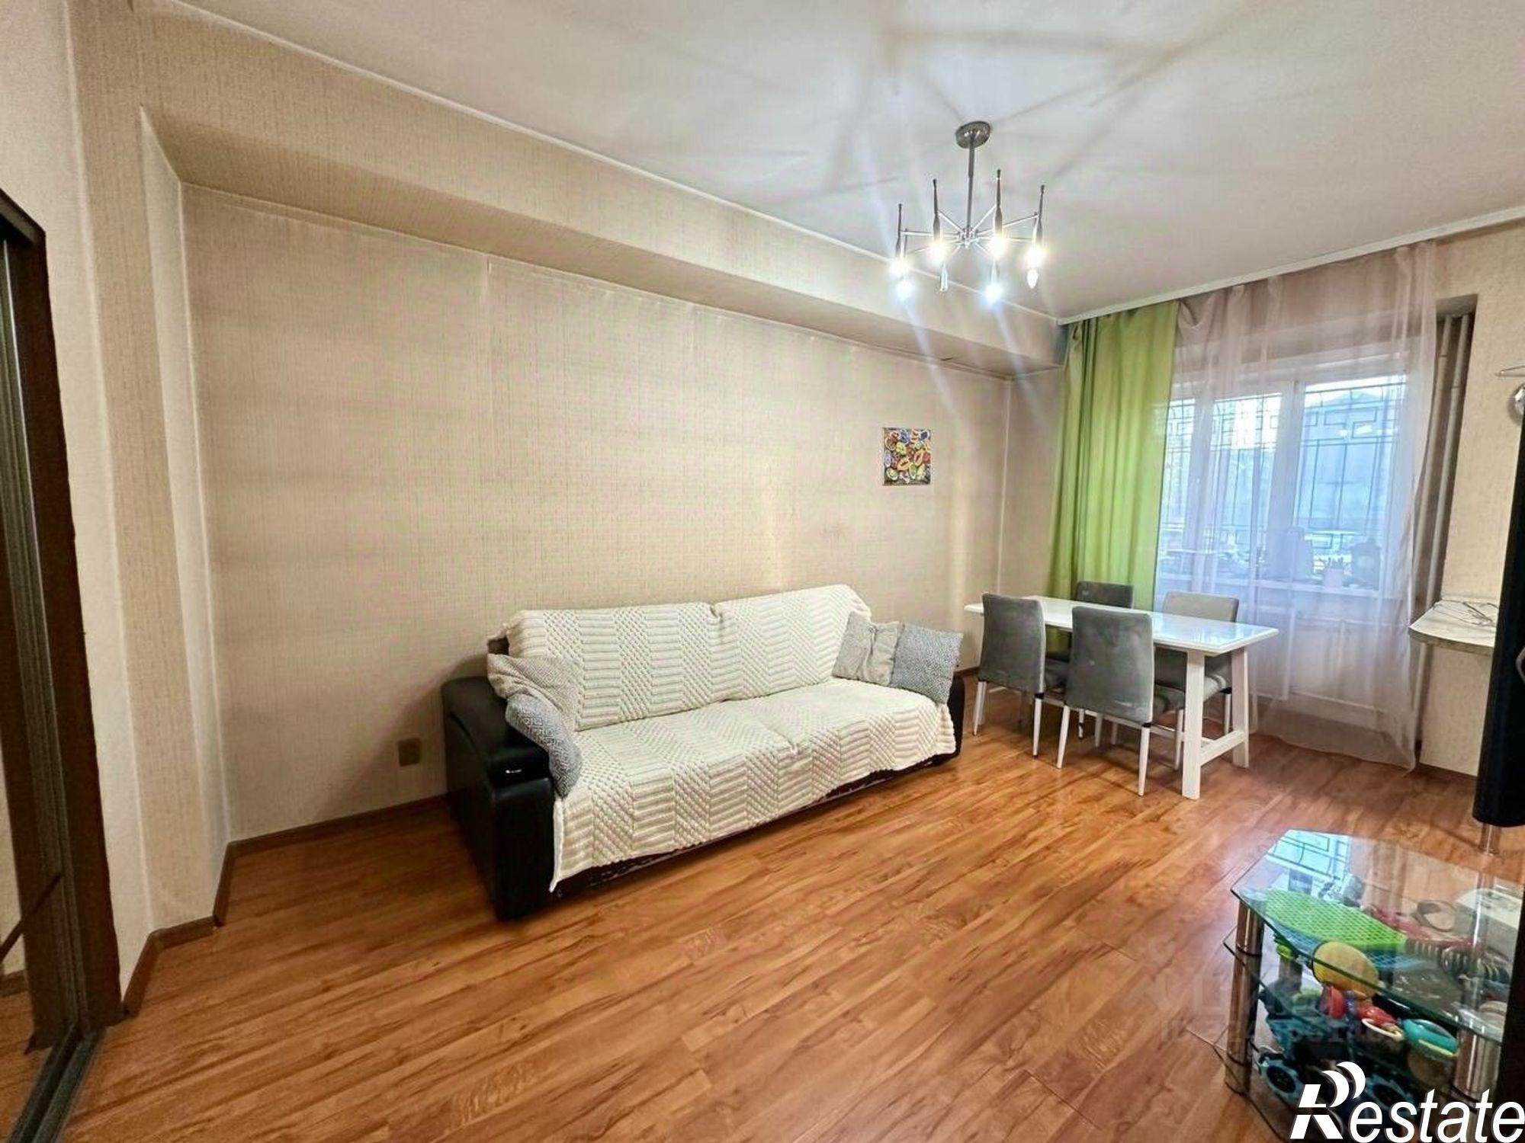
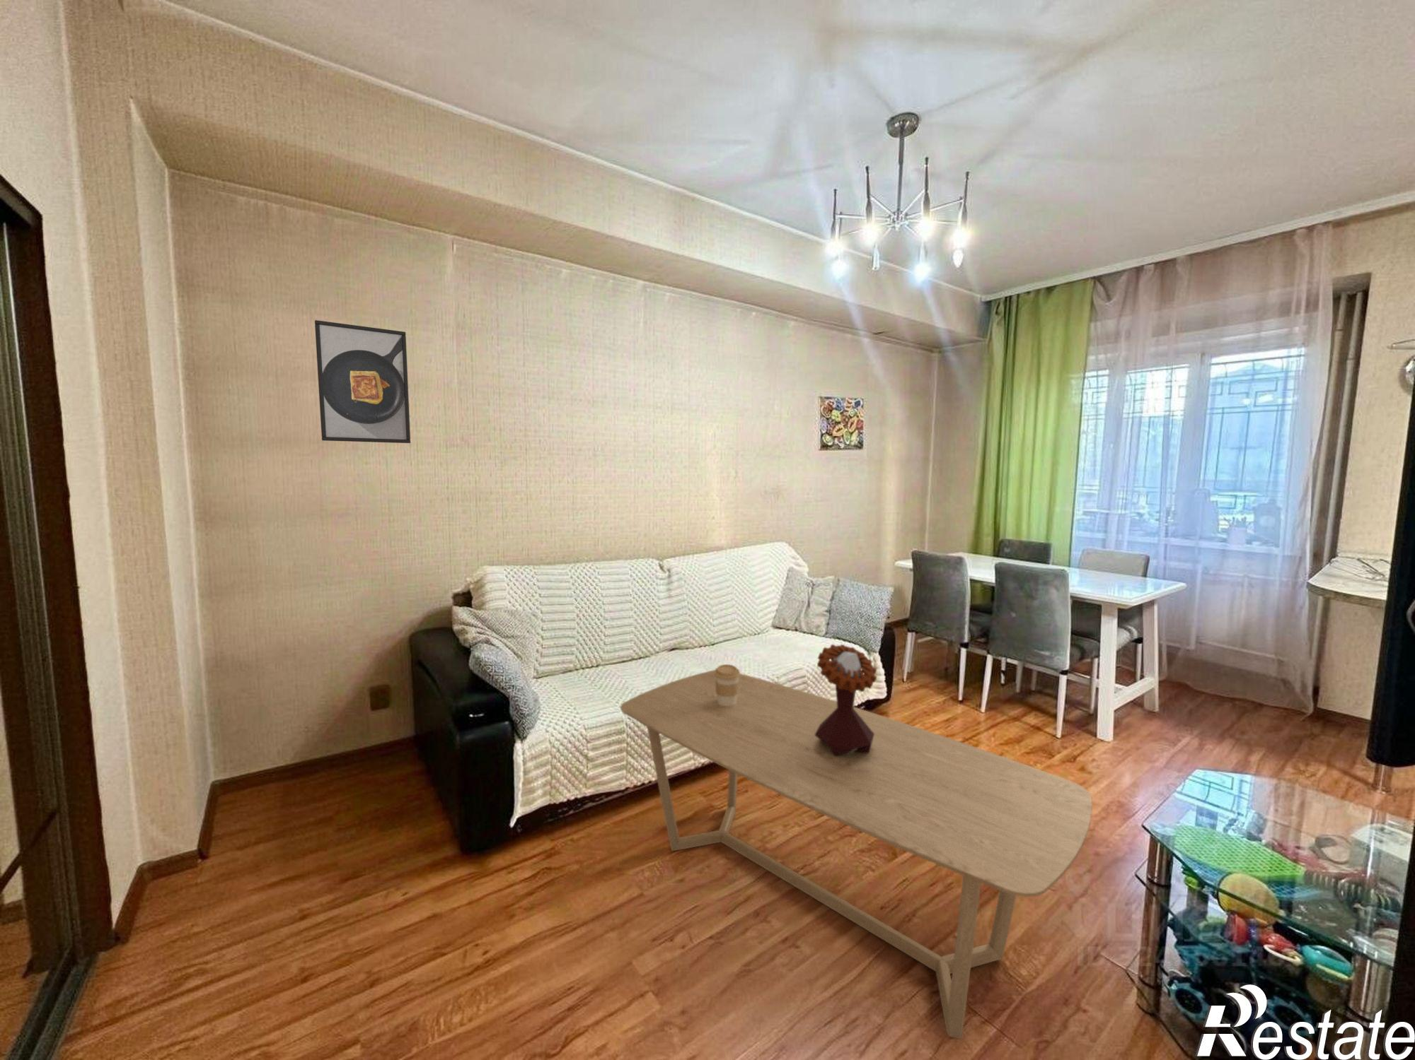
+ mushroom [816,644,878,756]
+ coffee cup [714,664,741,706]
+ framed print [314,320,411,444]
+ coffee table [619,669,1093,1040]
